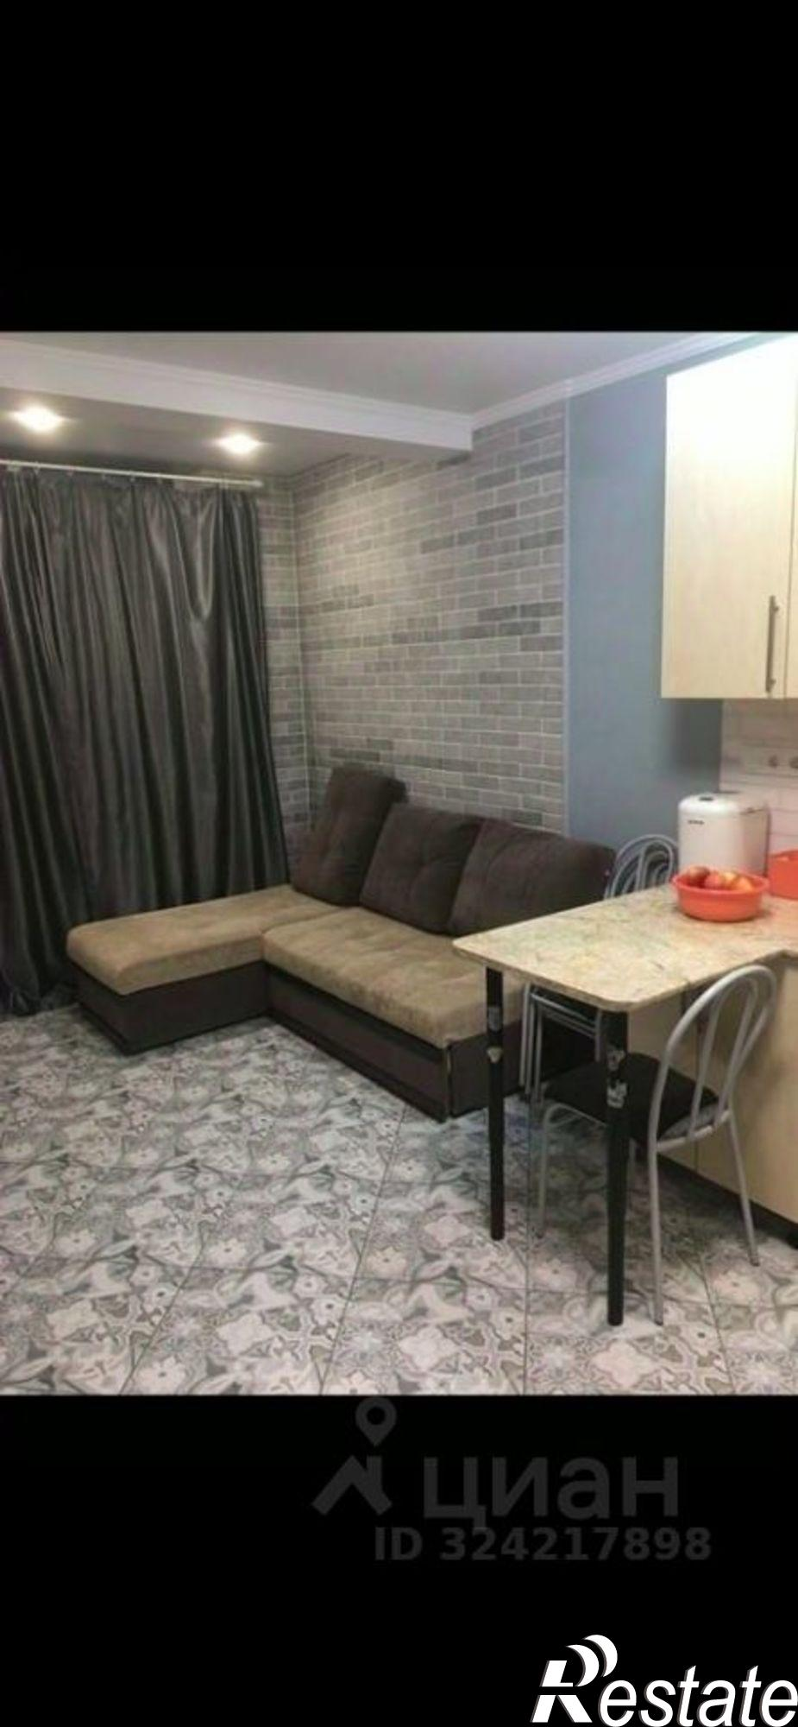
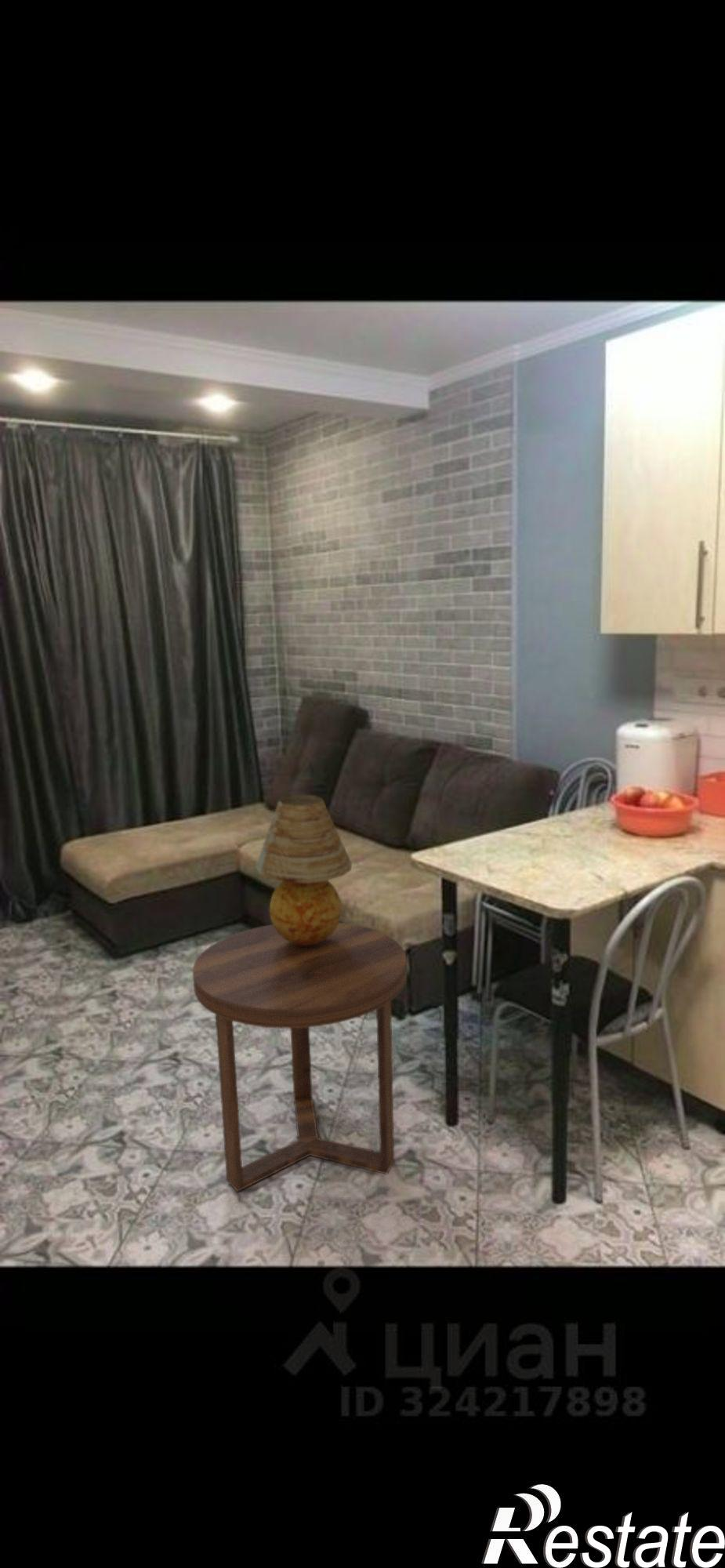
+ side table [192,922,408,1192]
+ table lamp [255,794,353,946]
